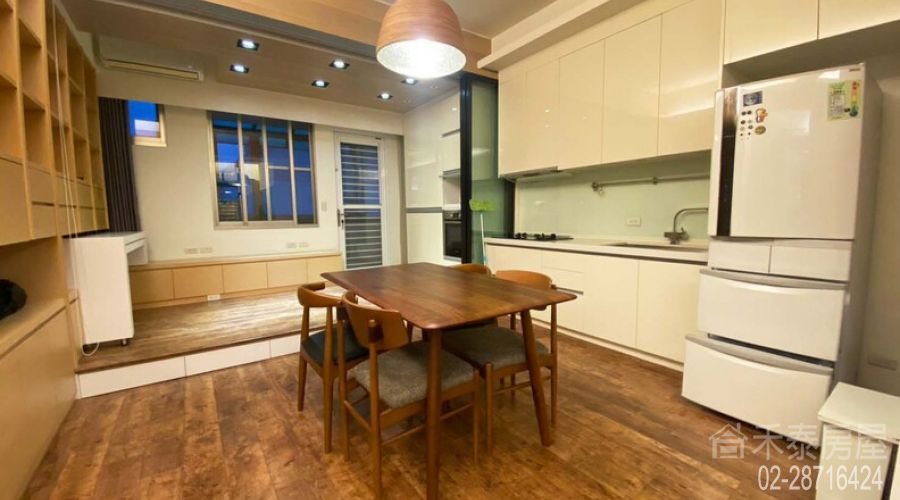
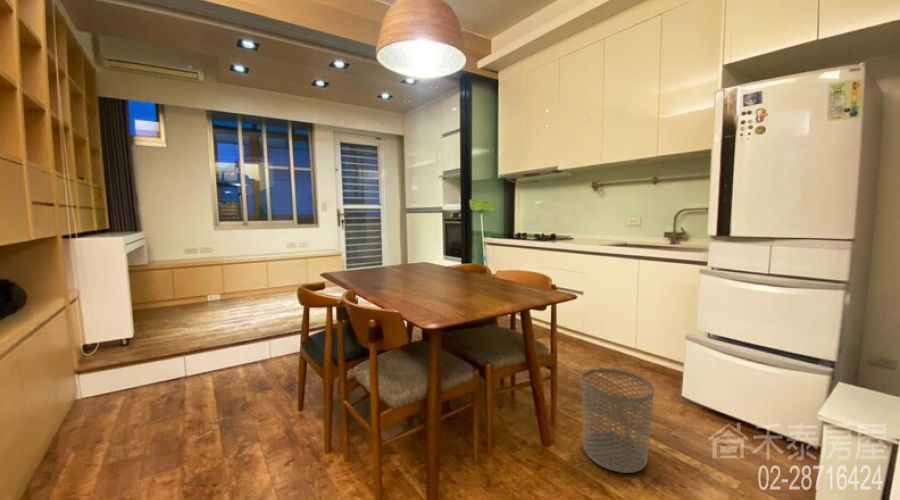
+ waste bin [581,367,655,474]
